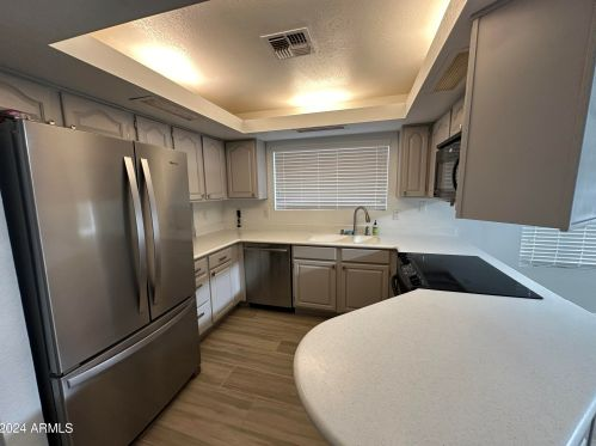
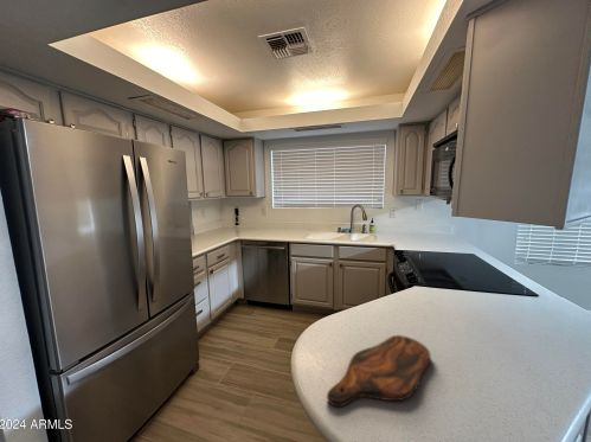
+ cutting board [326,334,431,409]
